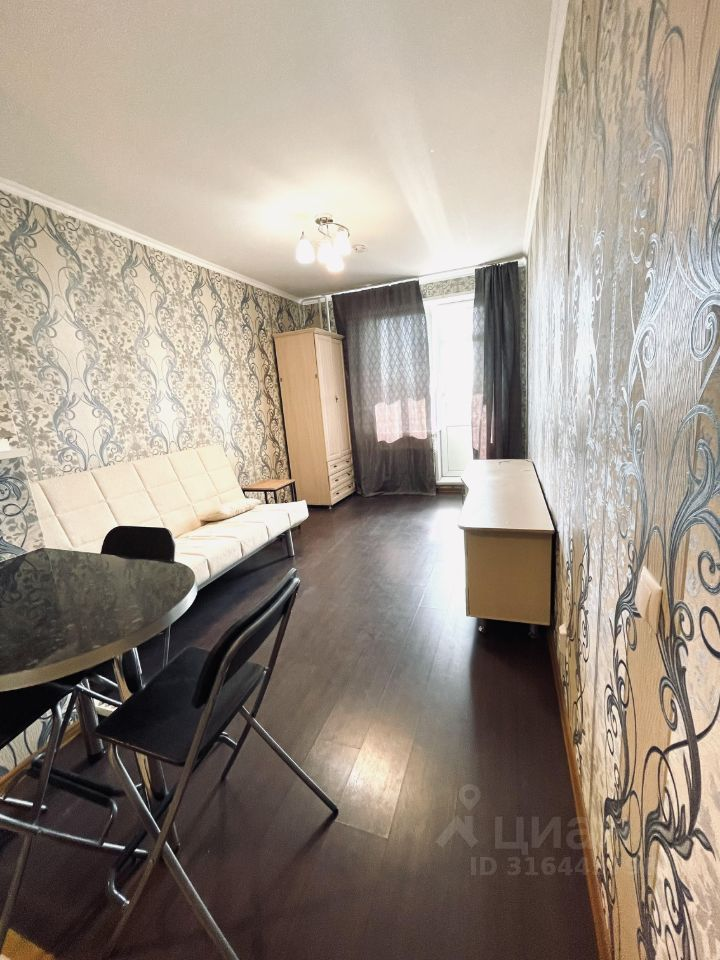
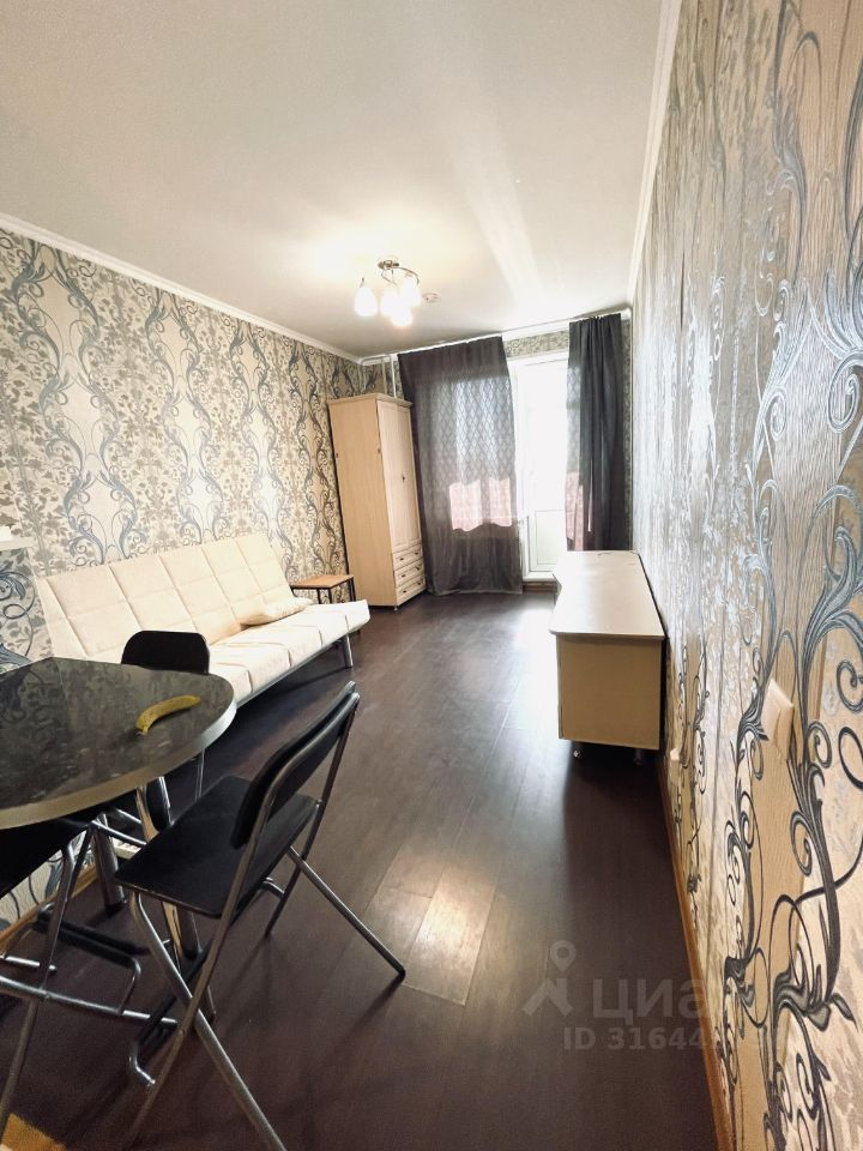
+ banana [135,694,201,736]
